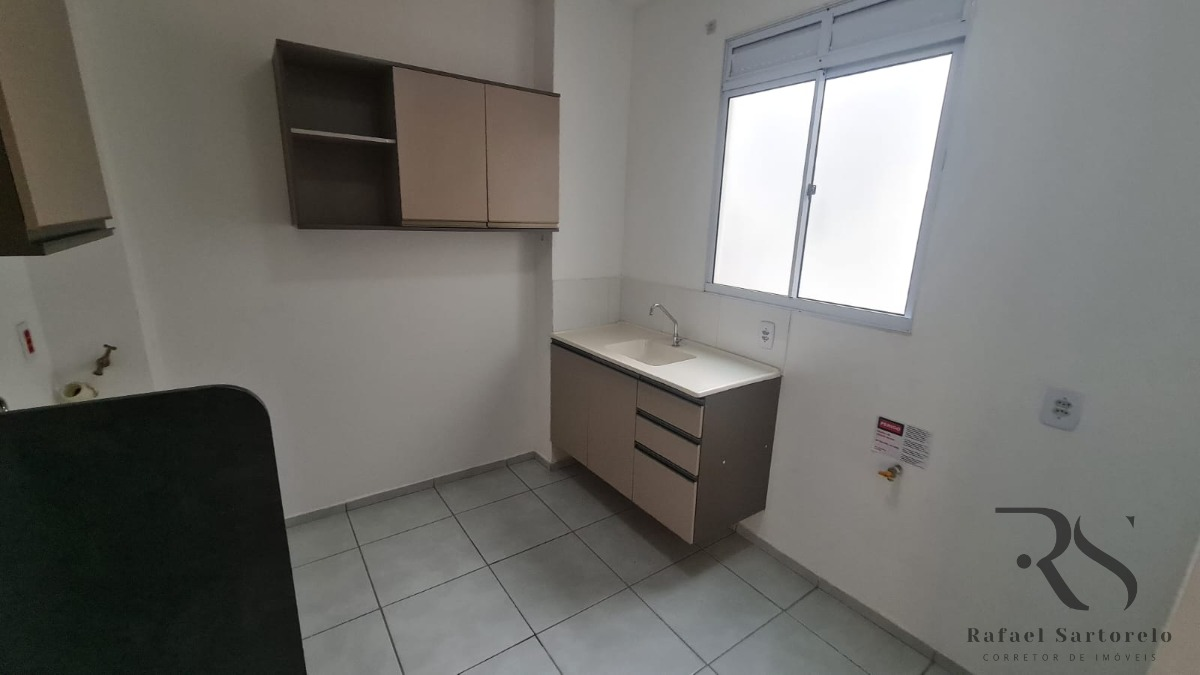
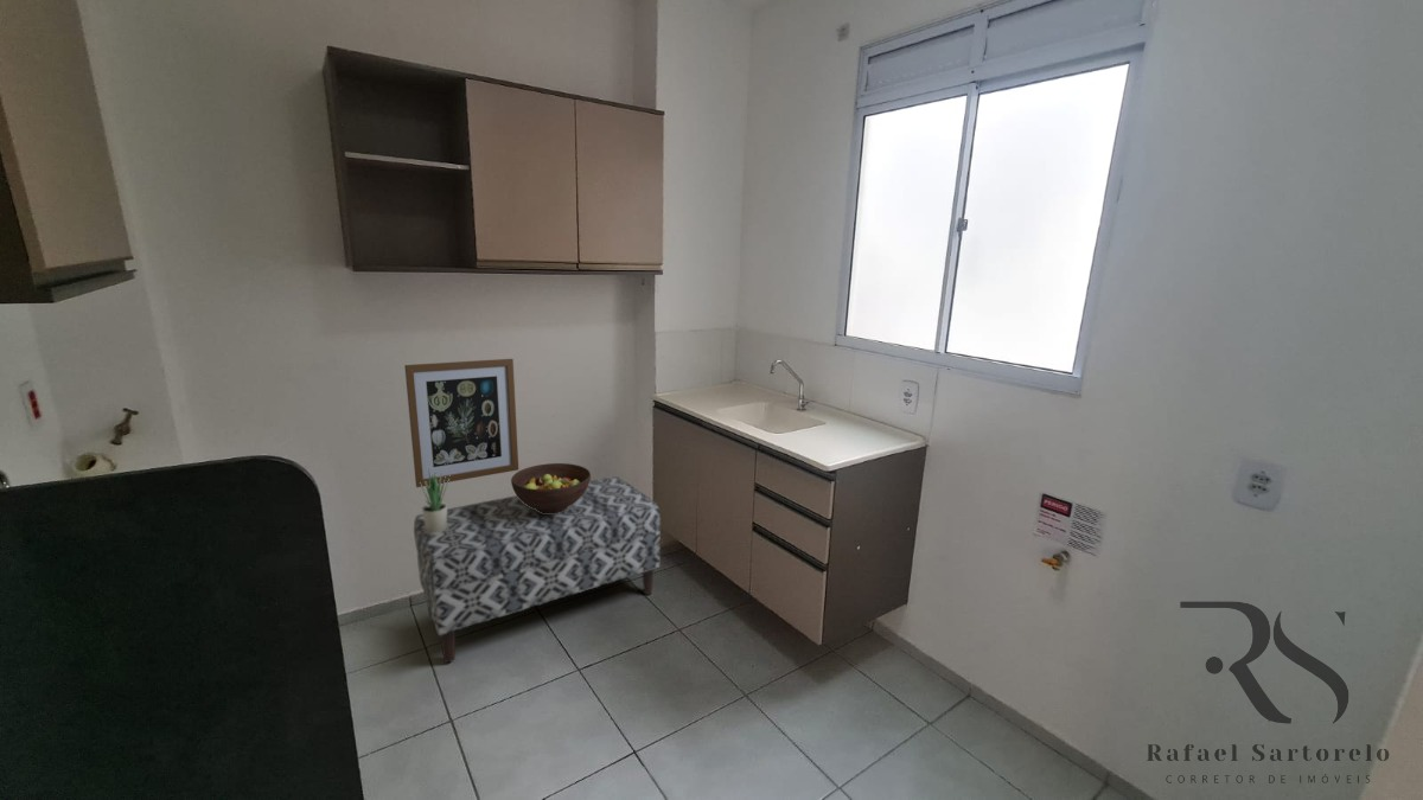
+ fruit bowl [510,462,592,513]
+ wall art [403,358,519,488]
+ bench [413,475,662,664]
+ potted plant [420,467,451,533]
